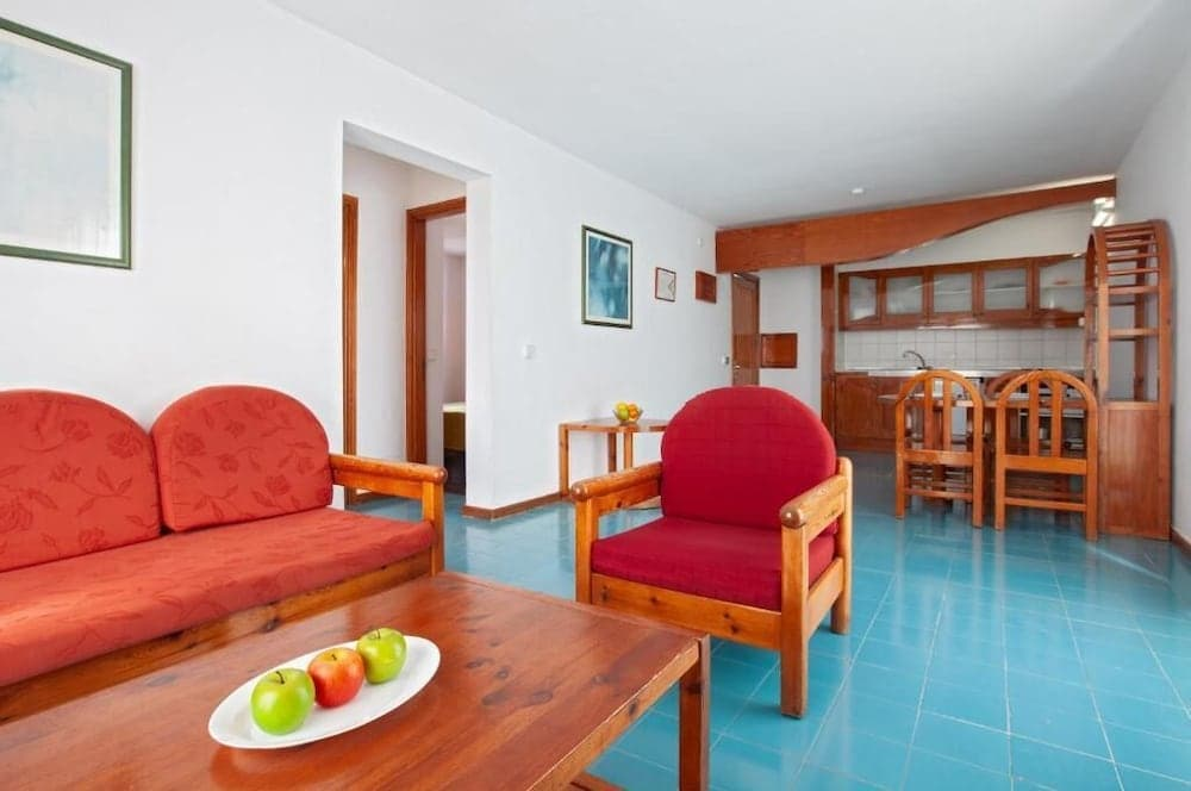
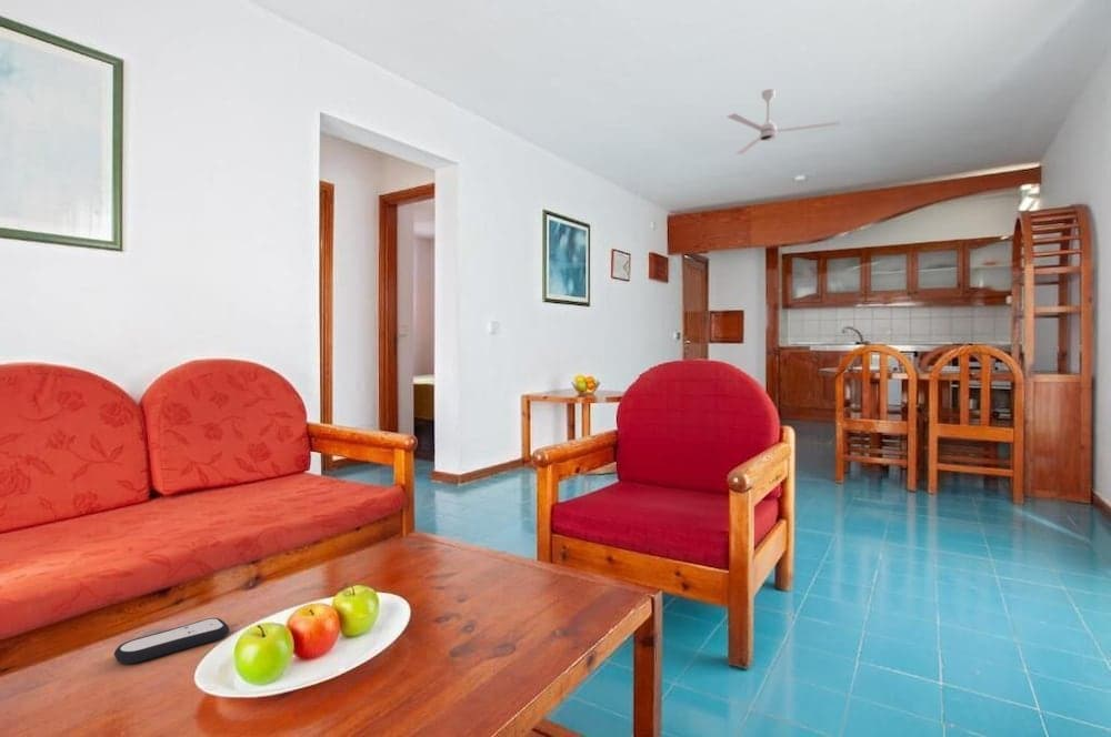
+ remote control [113,617,230,665]
+ ceiling fan [725,88,840,155]
